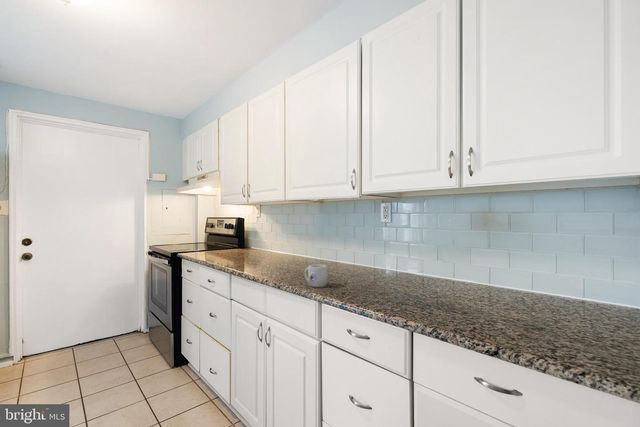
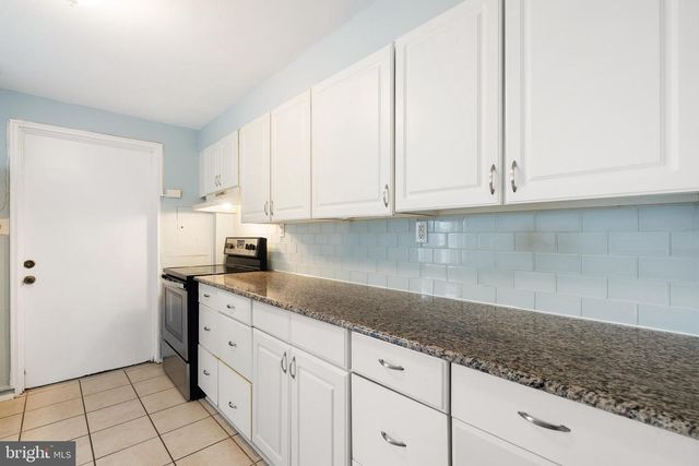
- mug [304,264,328,288]
